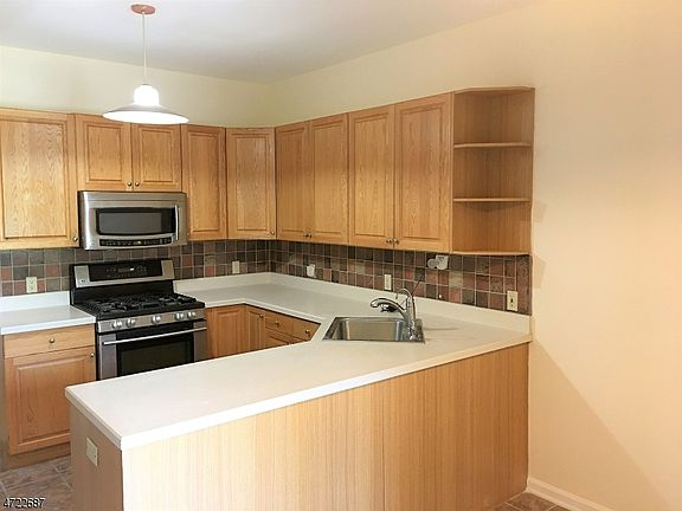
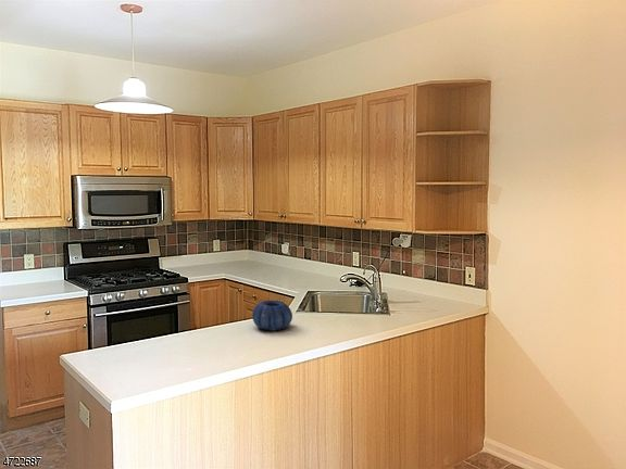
+ decorative bowl [251,300,293,331]
